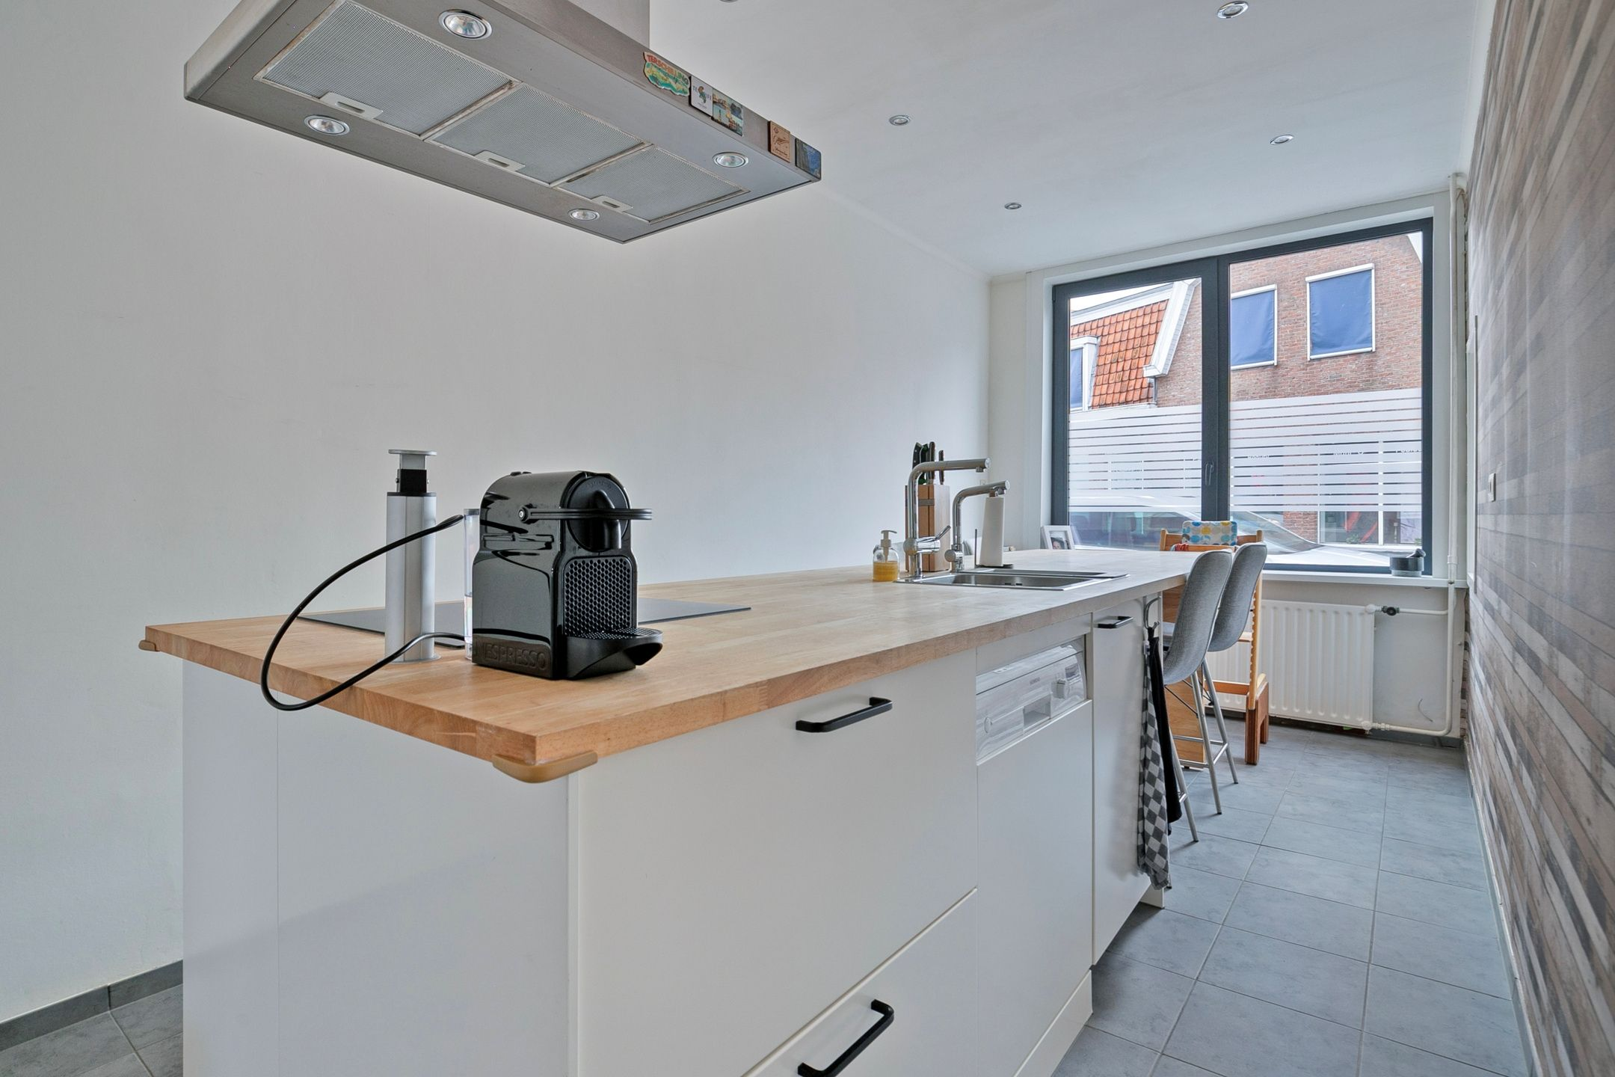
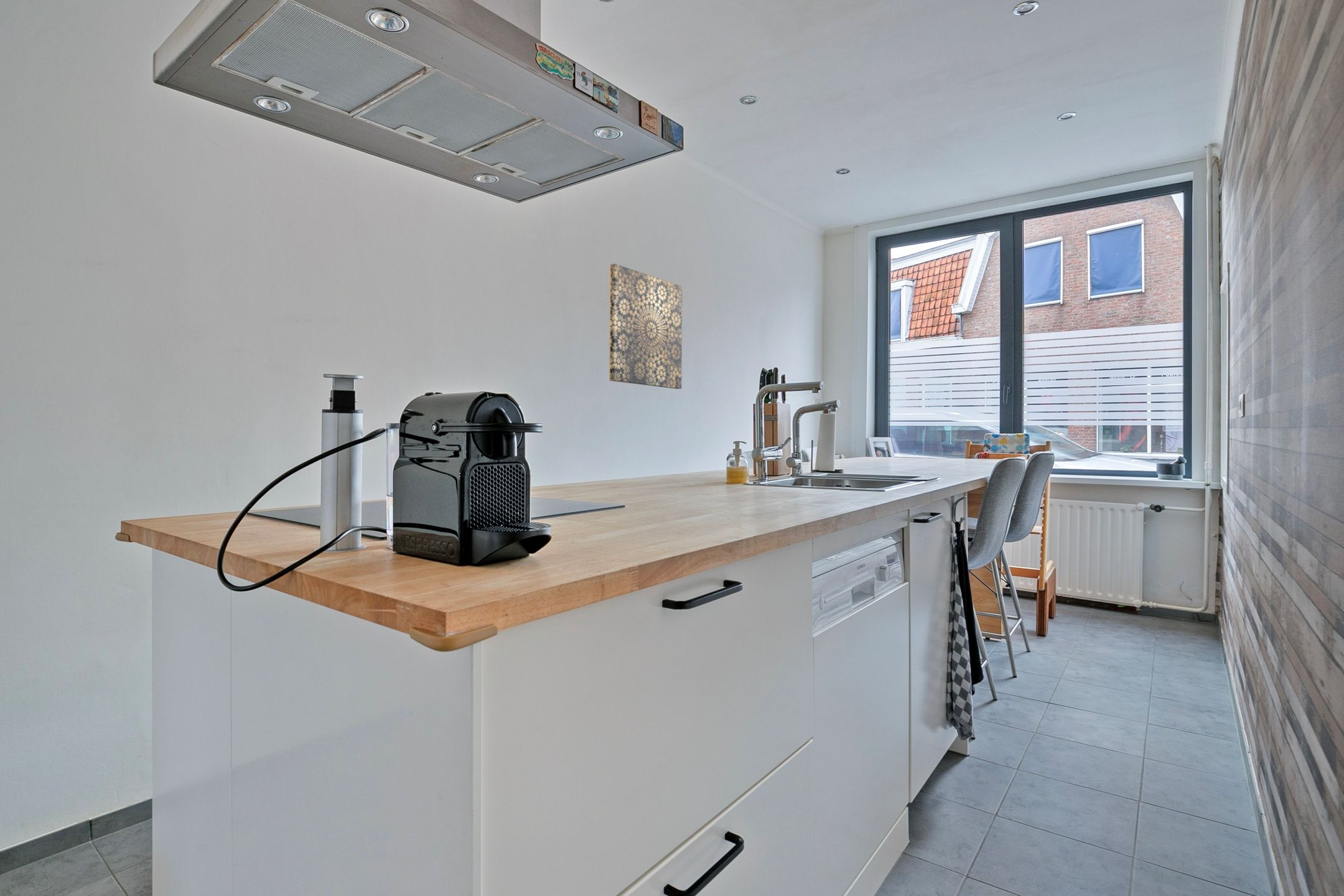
+ wall art [609,263,683,390]
